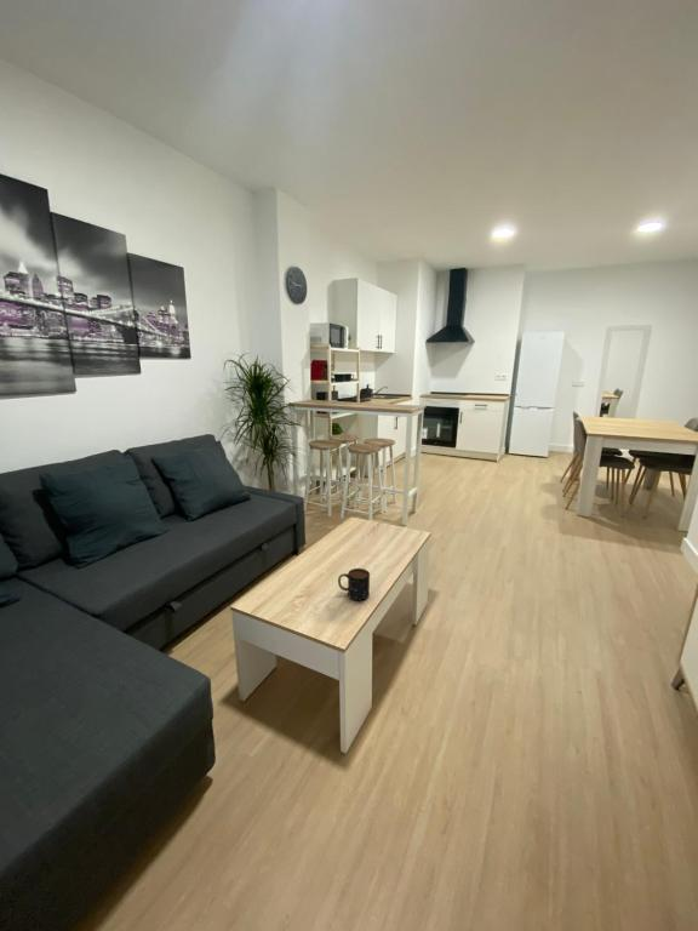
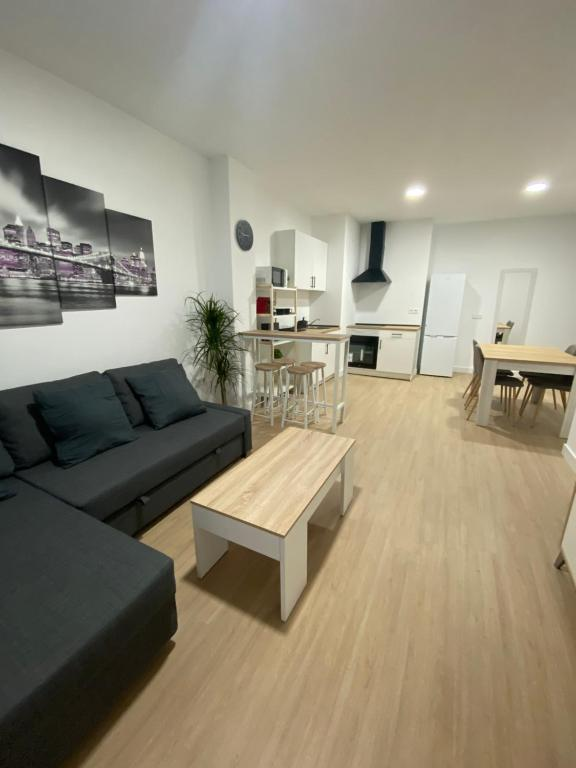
- mug [337,567,371,602]
